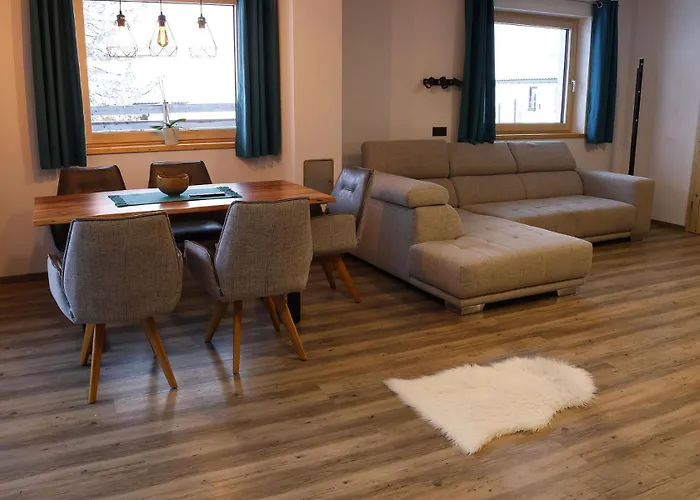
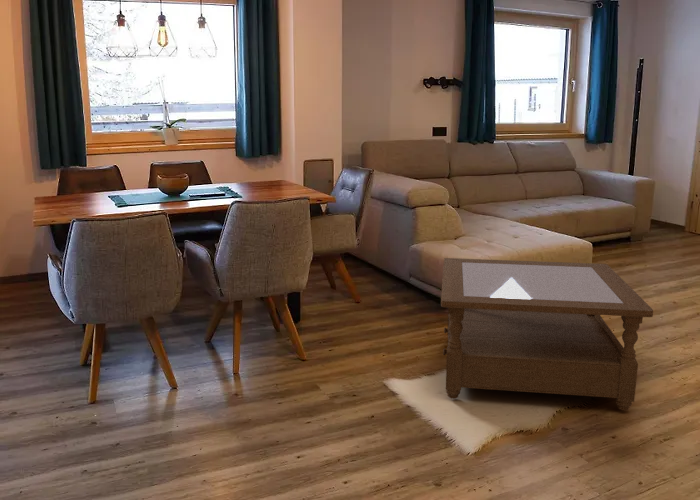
+ coffee table [440,257,654,411]
